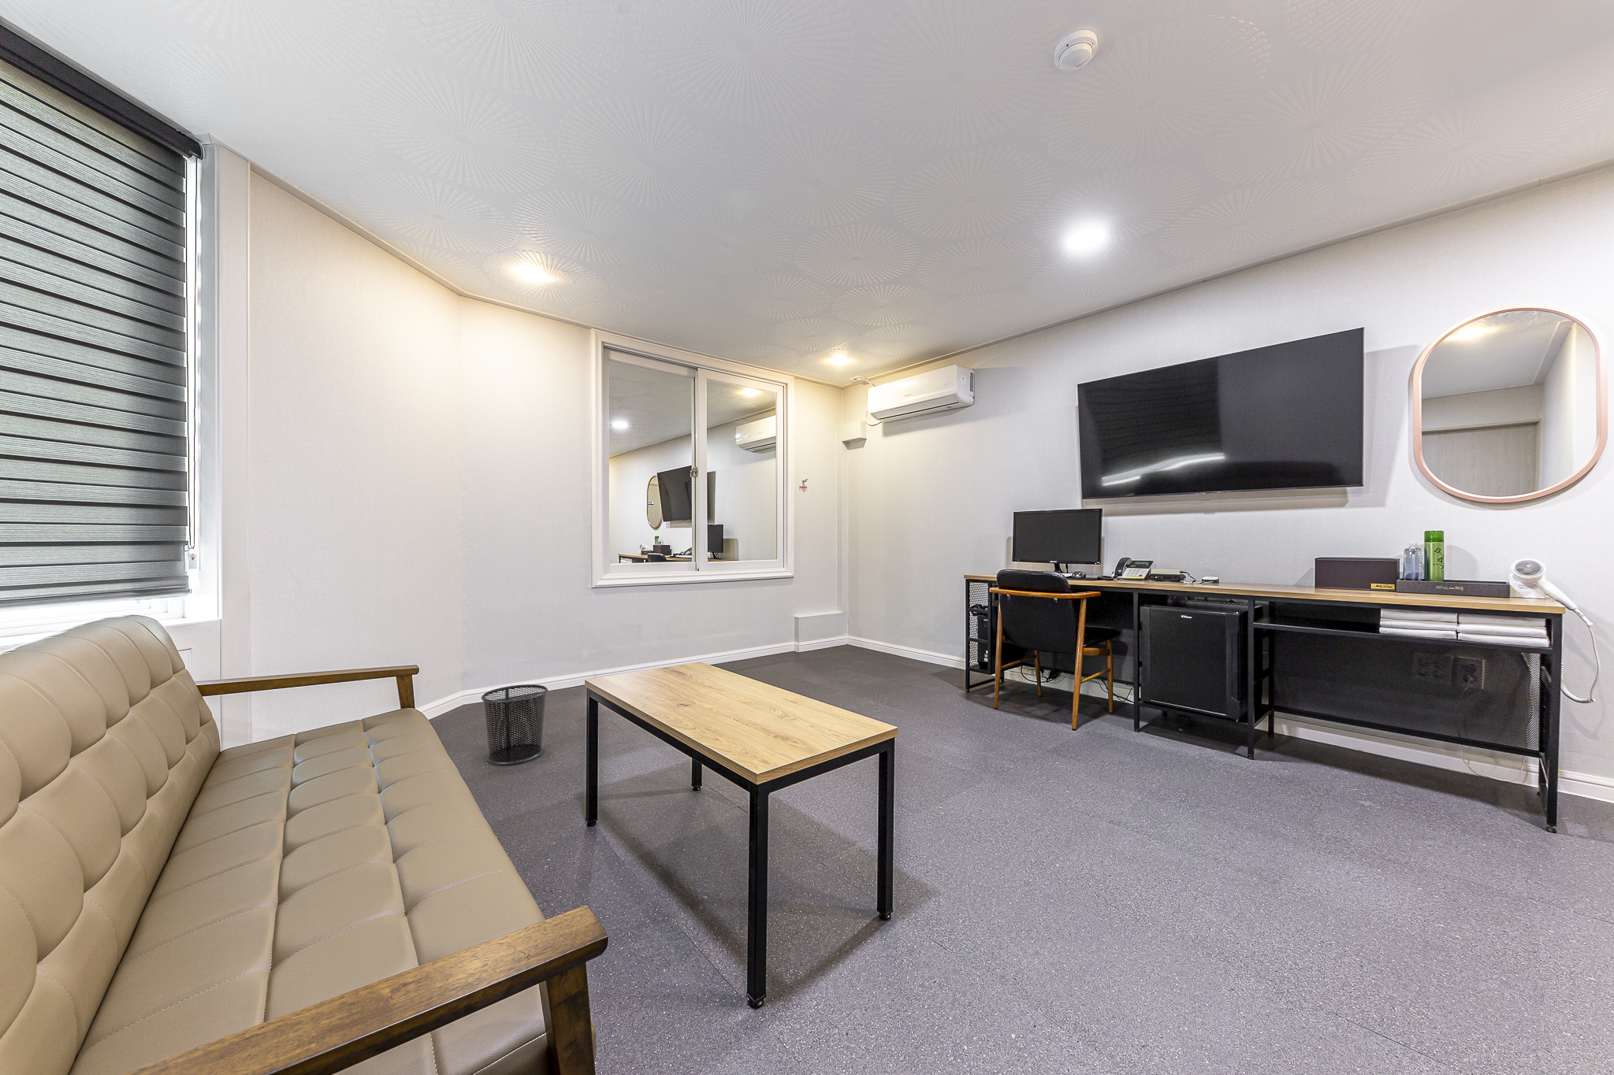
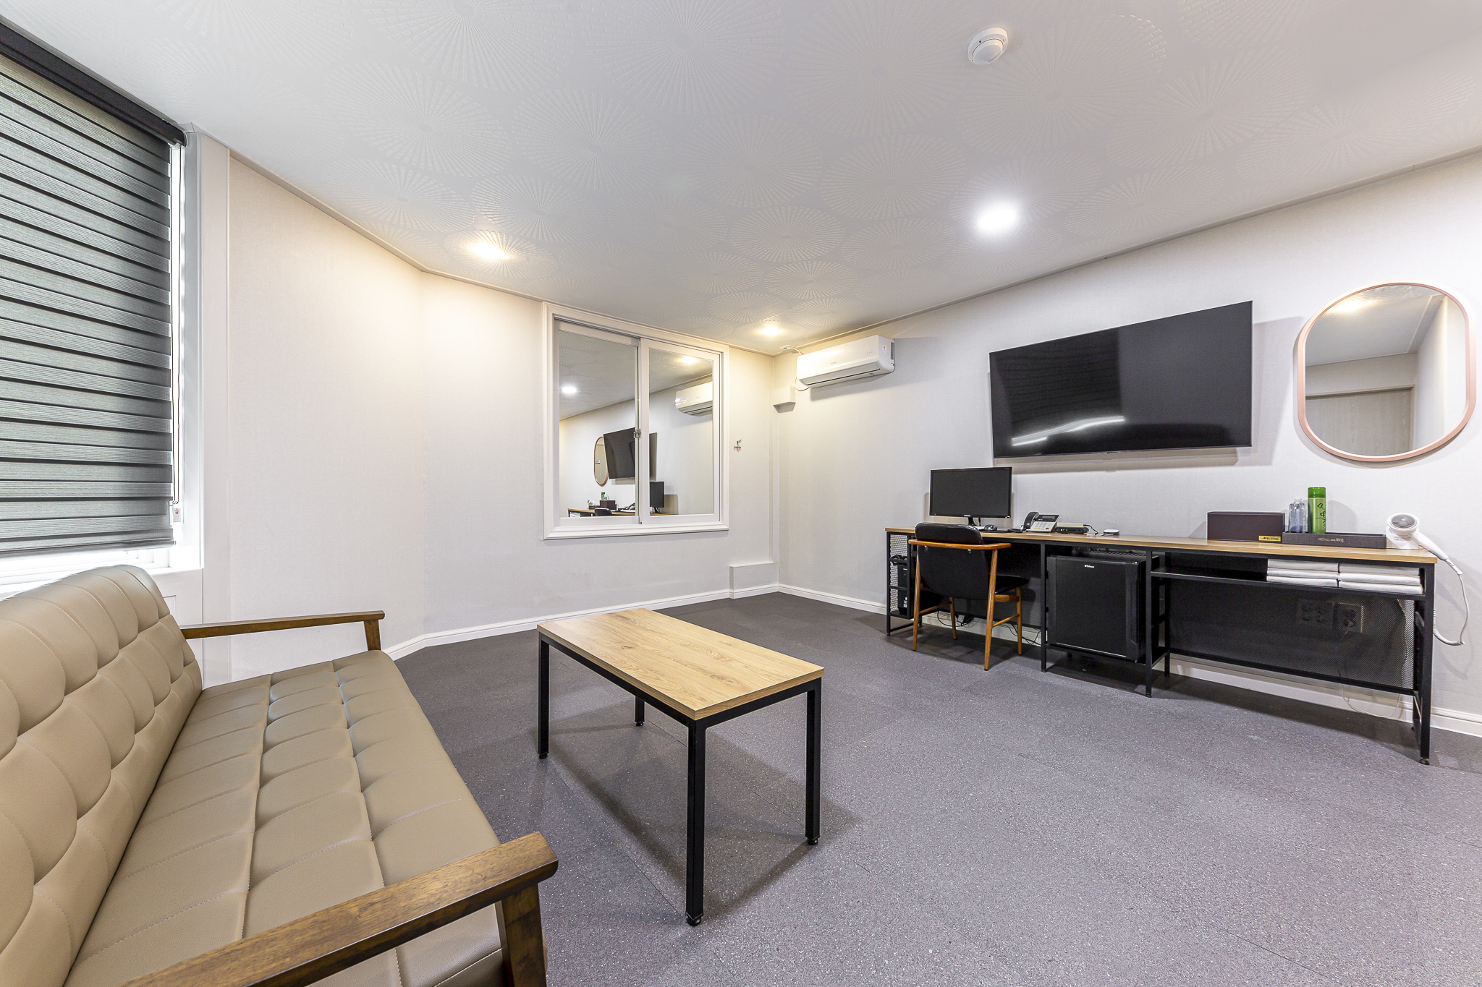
- waste bin [481,684,548,765]
